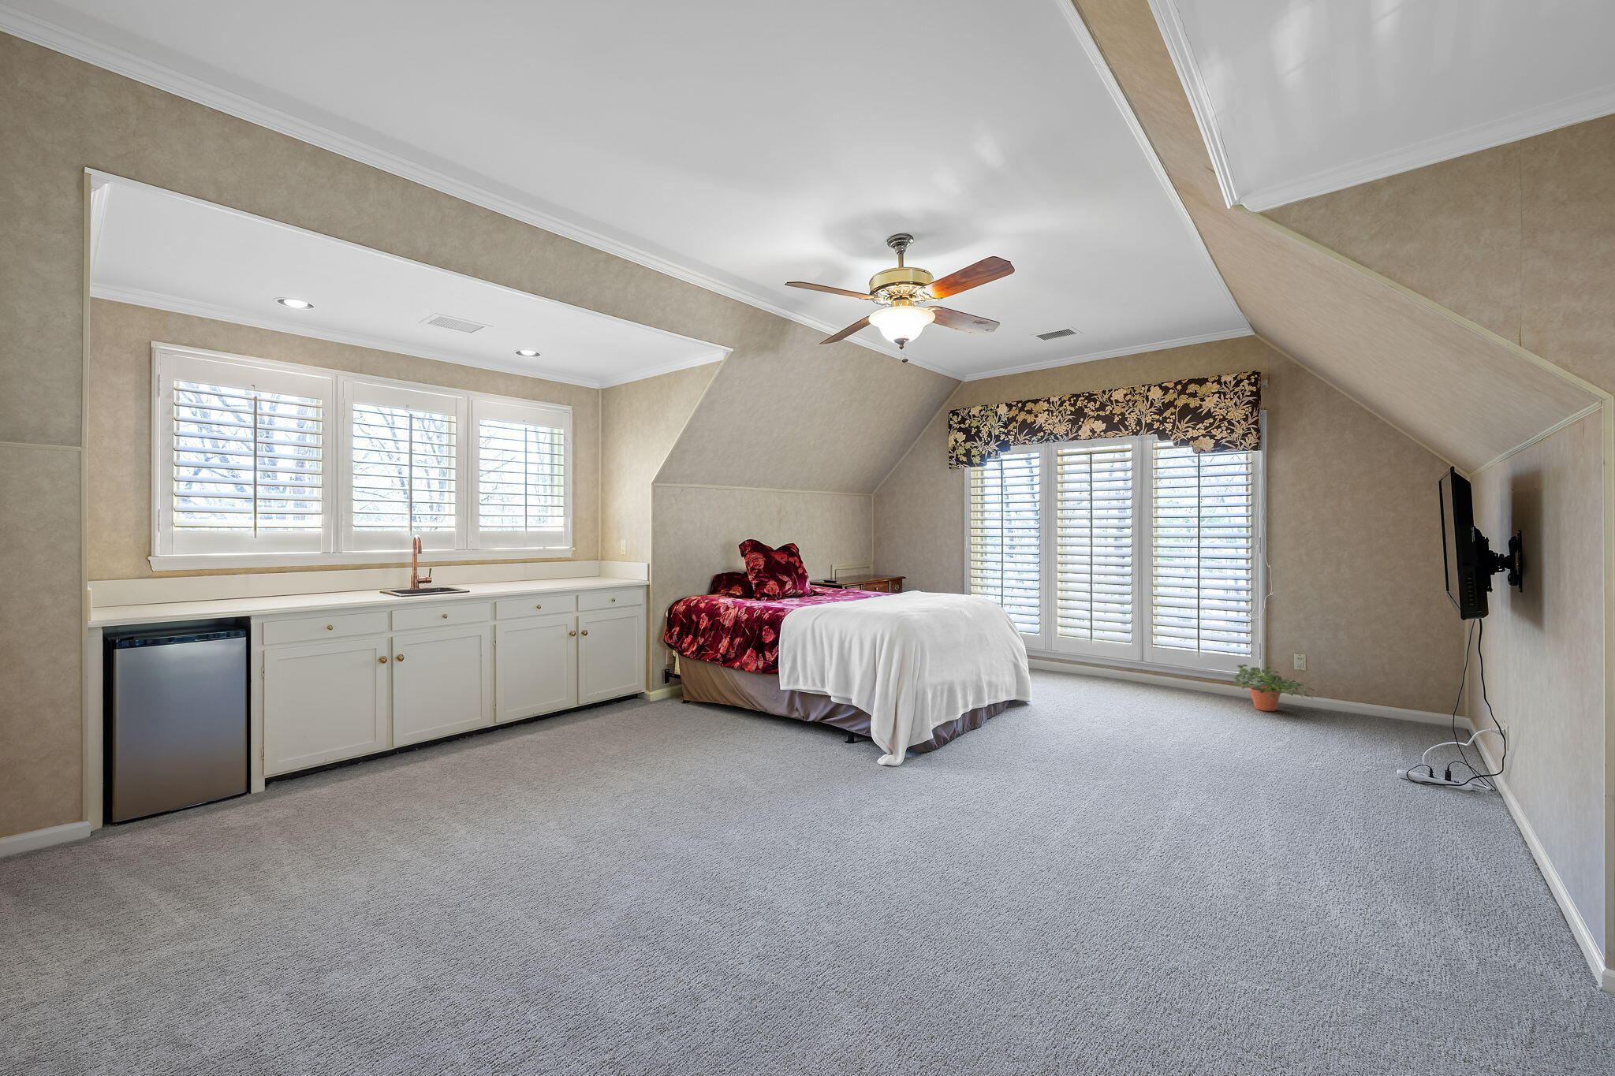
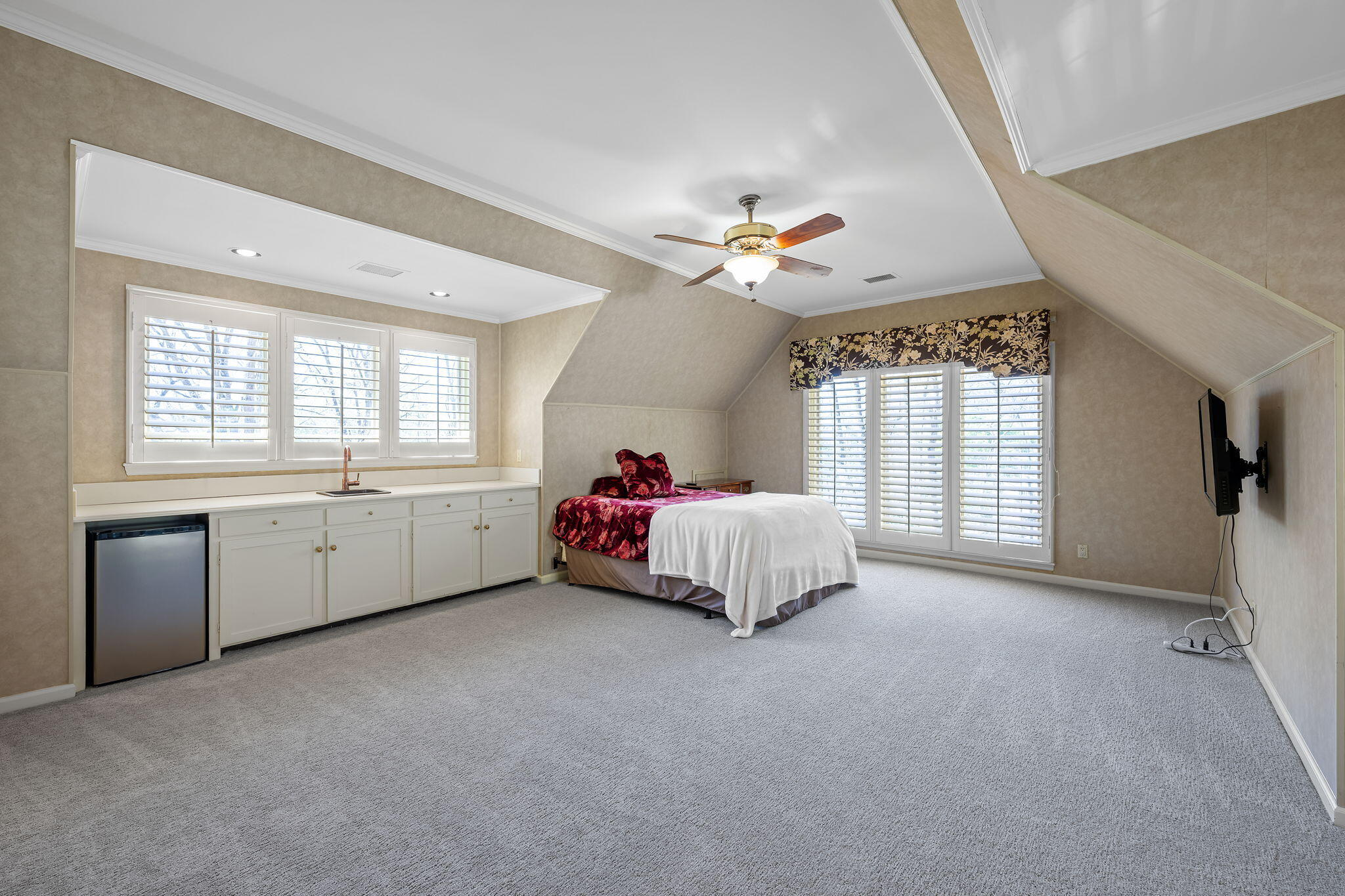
- potted plant [1232,664,1315,712]
